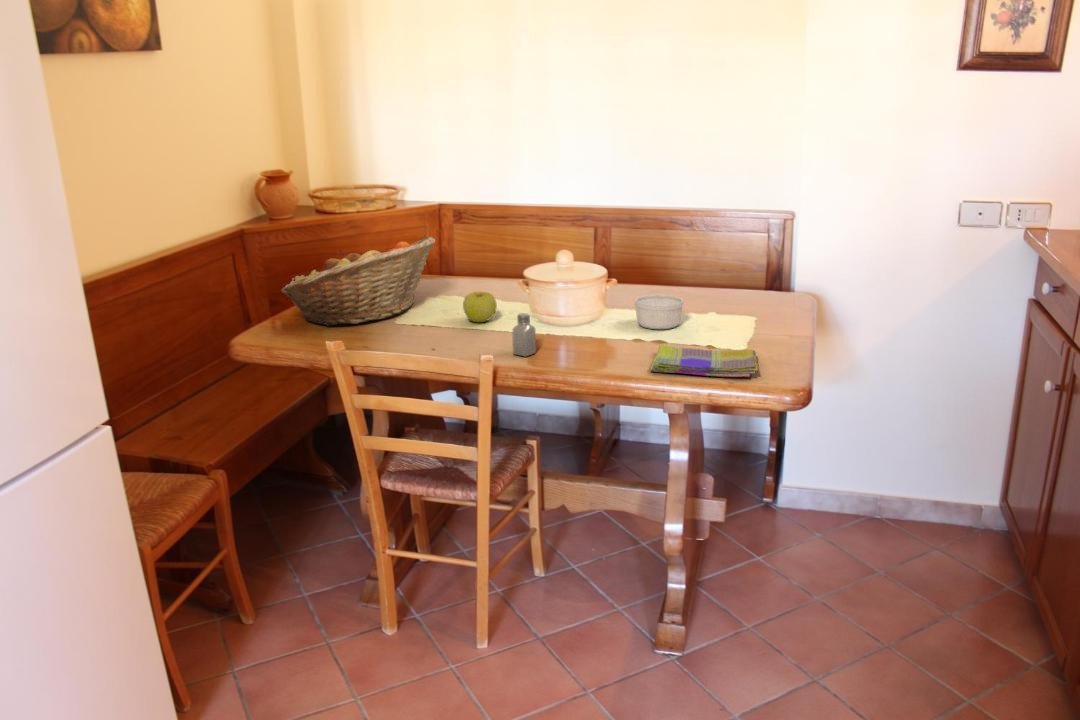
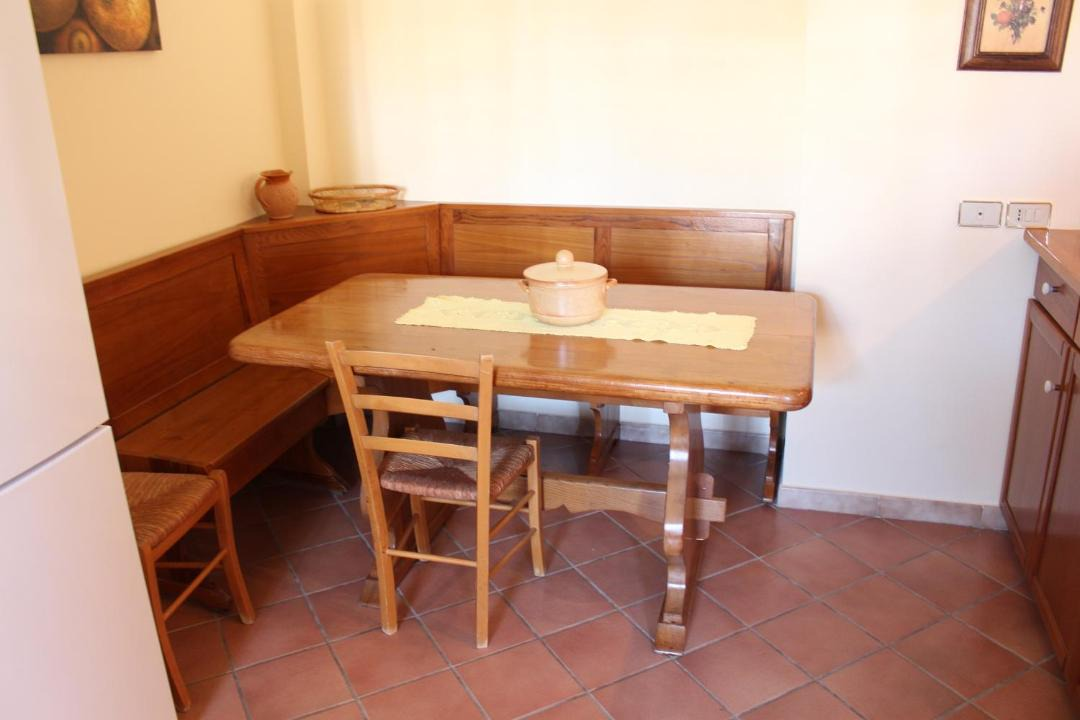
- saltshaker [511,312,537,357]
- fruit basket [280,236,436,327]
- apple [462,291,498,323]
- dish towel [649,343,759,378]
- ramekin [634,294,685,330]
